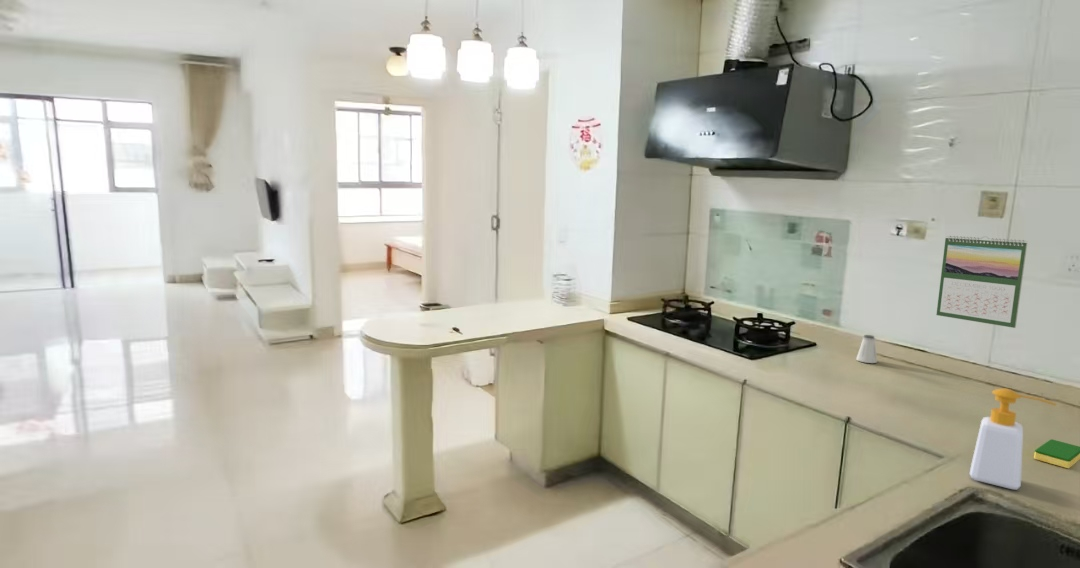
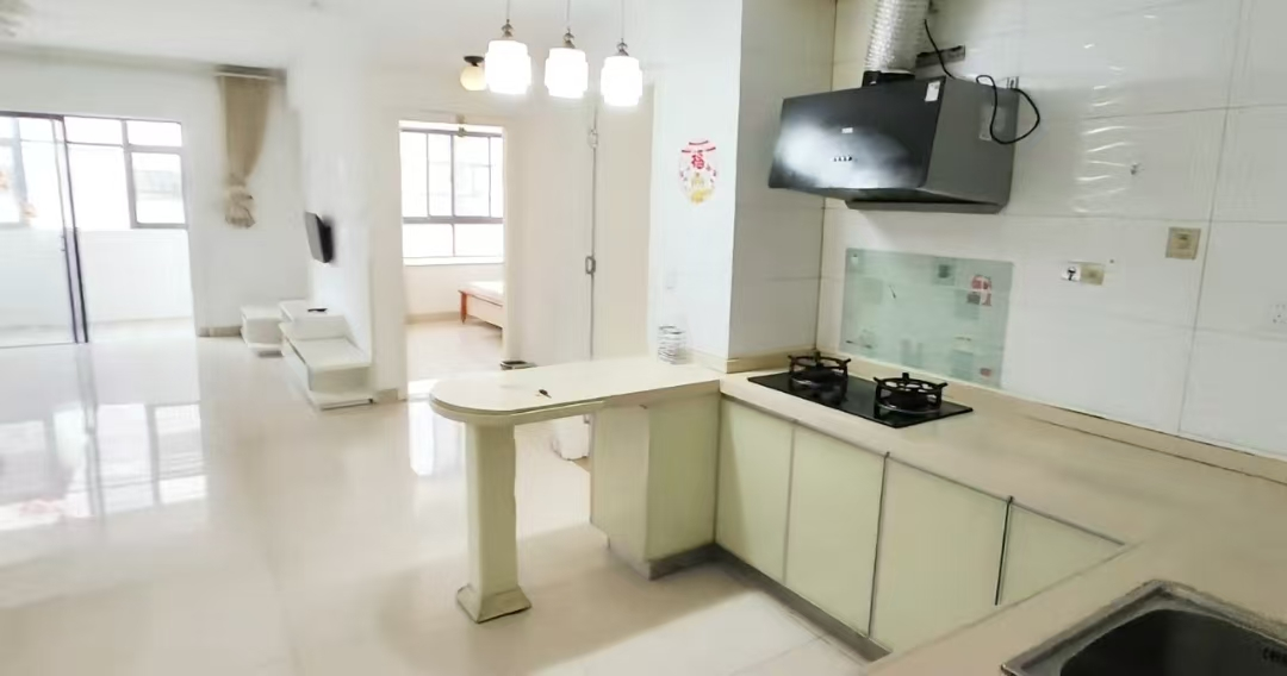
- saltshaker [855,334,878,364]
- soap bottle [969,388,1058,490]
- calendar [935,235,1028,329]
- dish sponge [1033,438,1080,469]
